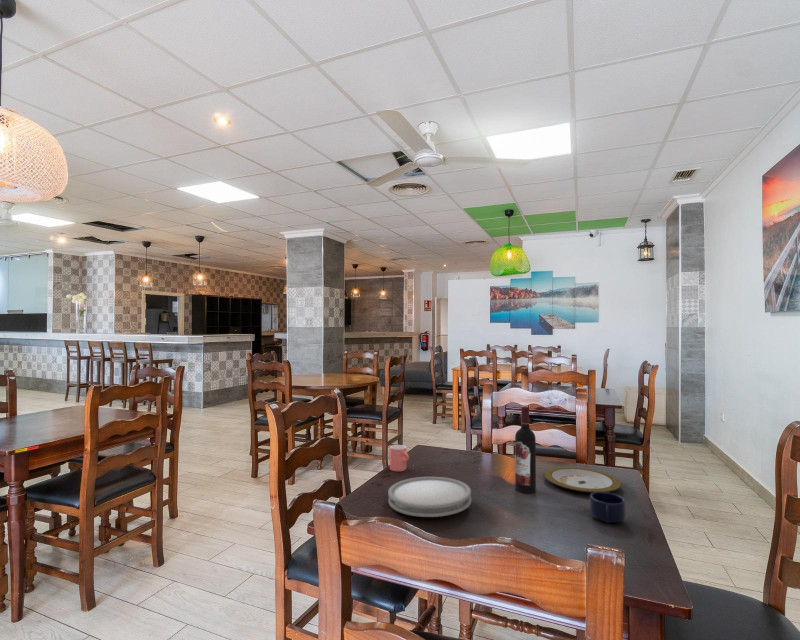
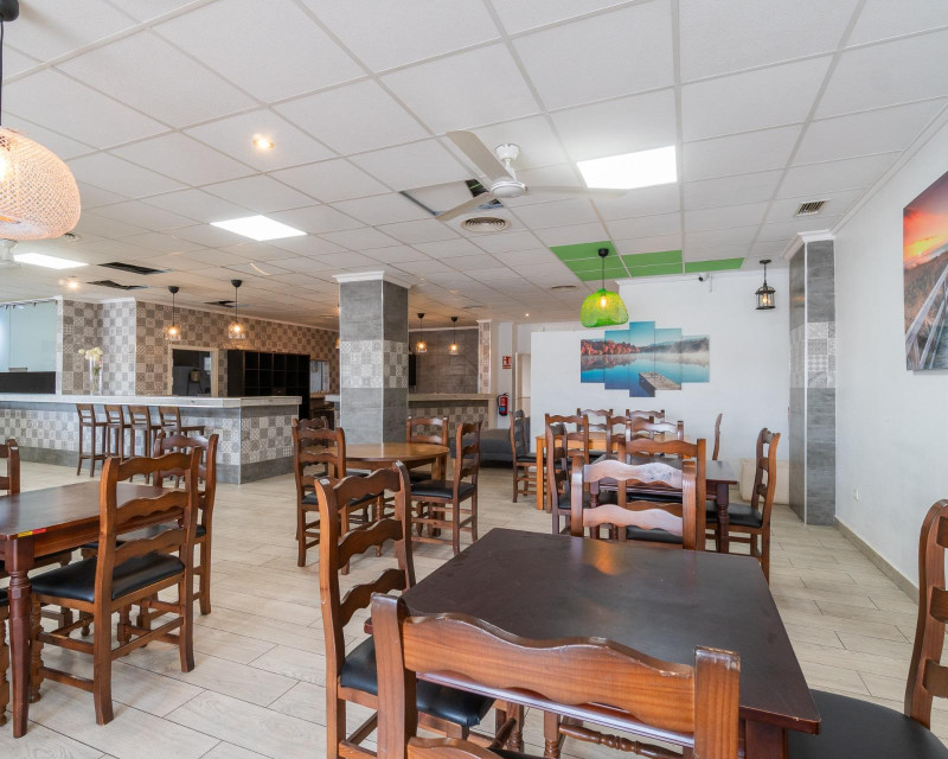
- cup [389,444,410,472]
- wine bottle [514,406,537,495]
- plate [543,466,622,494]
- plate [387,476,472,518]
- mug [589,492,627,524]
